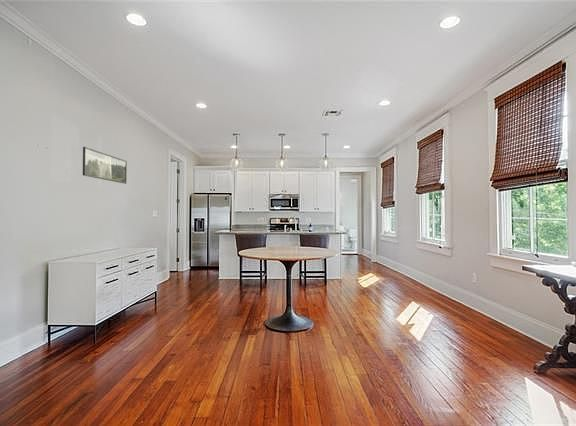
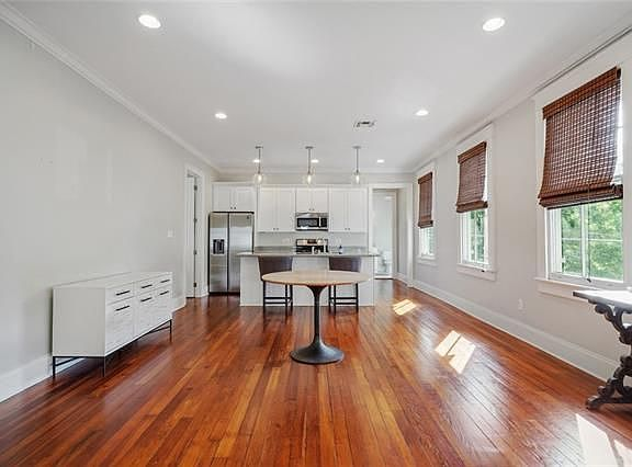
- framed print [82,146,128,185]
